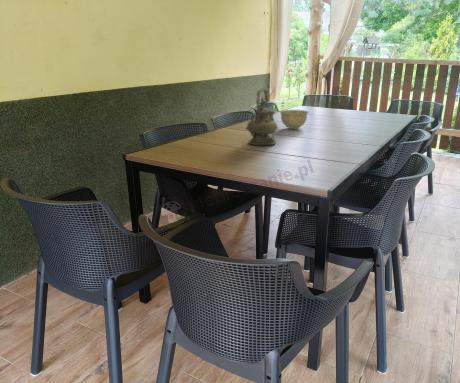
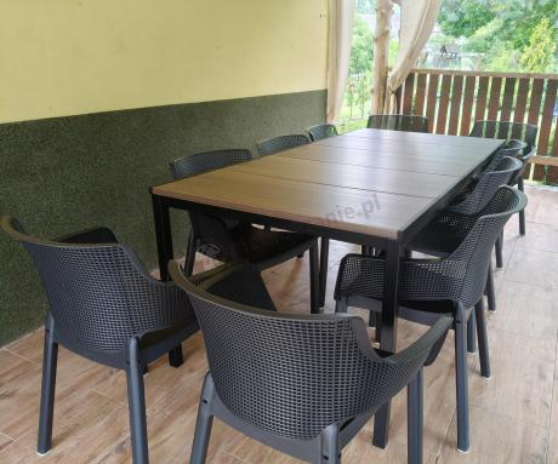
- bowl [279,109,310,130]
- teapot [244,87,280,146]
